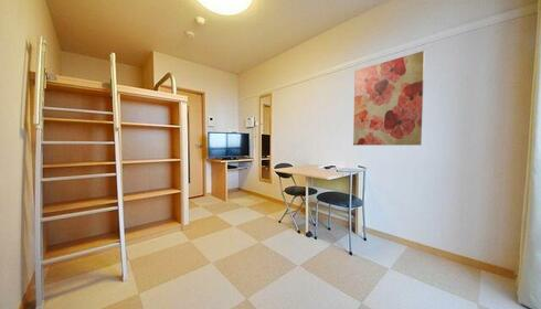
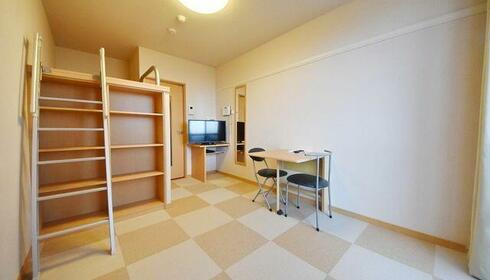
- wall art [352,50,425,147]
